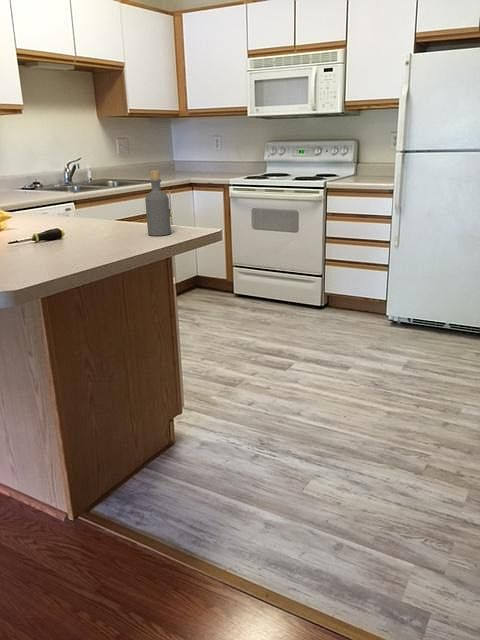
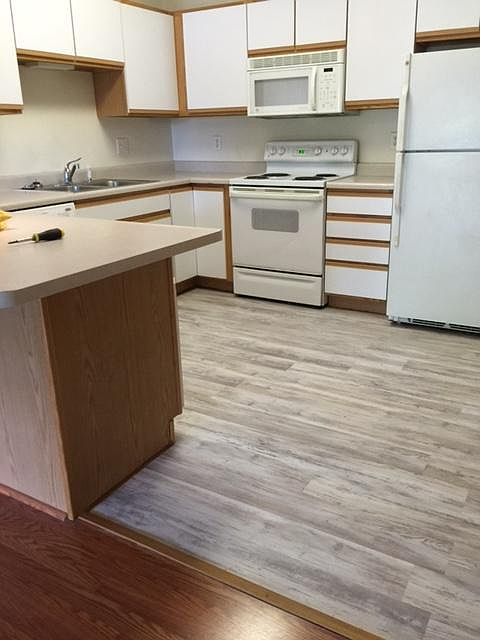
- bottle [144,169,172,237]
